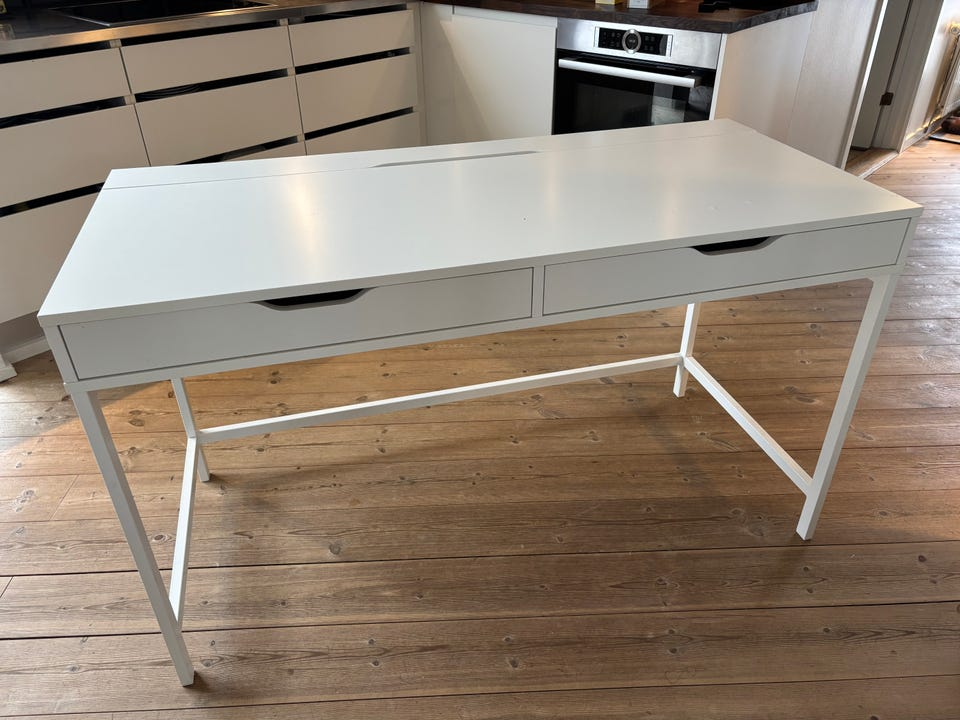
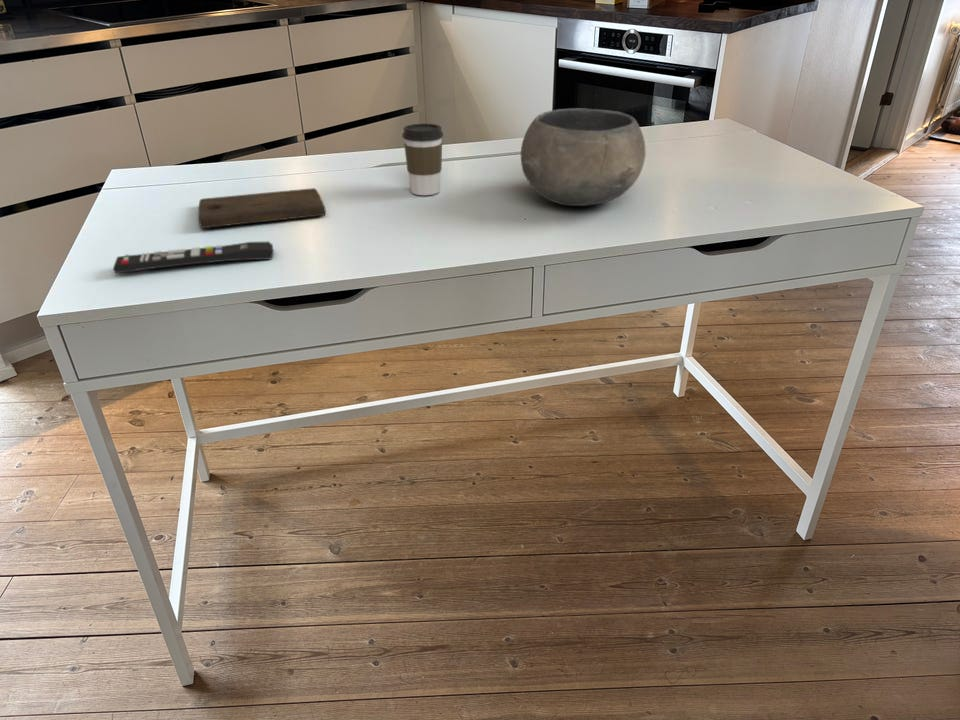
+ coffee cup [401,123,444,196]
+ cutting board [198,187,327,229]
+ bowl [520,107,647,207]
+ remote control [112,240,275,274]
